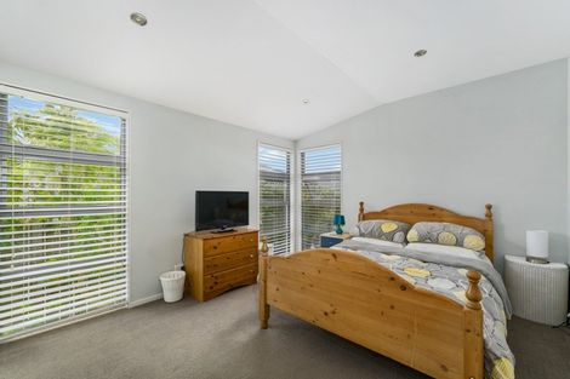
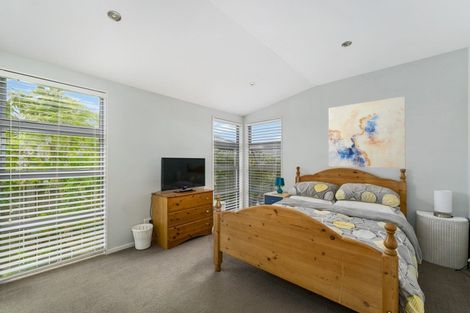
+ wall art [328,95,406,170]
